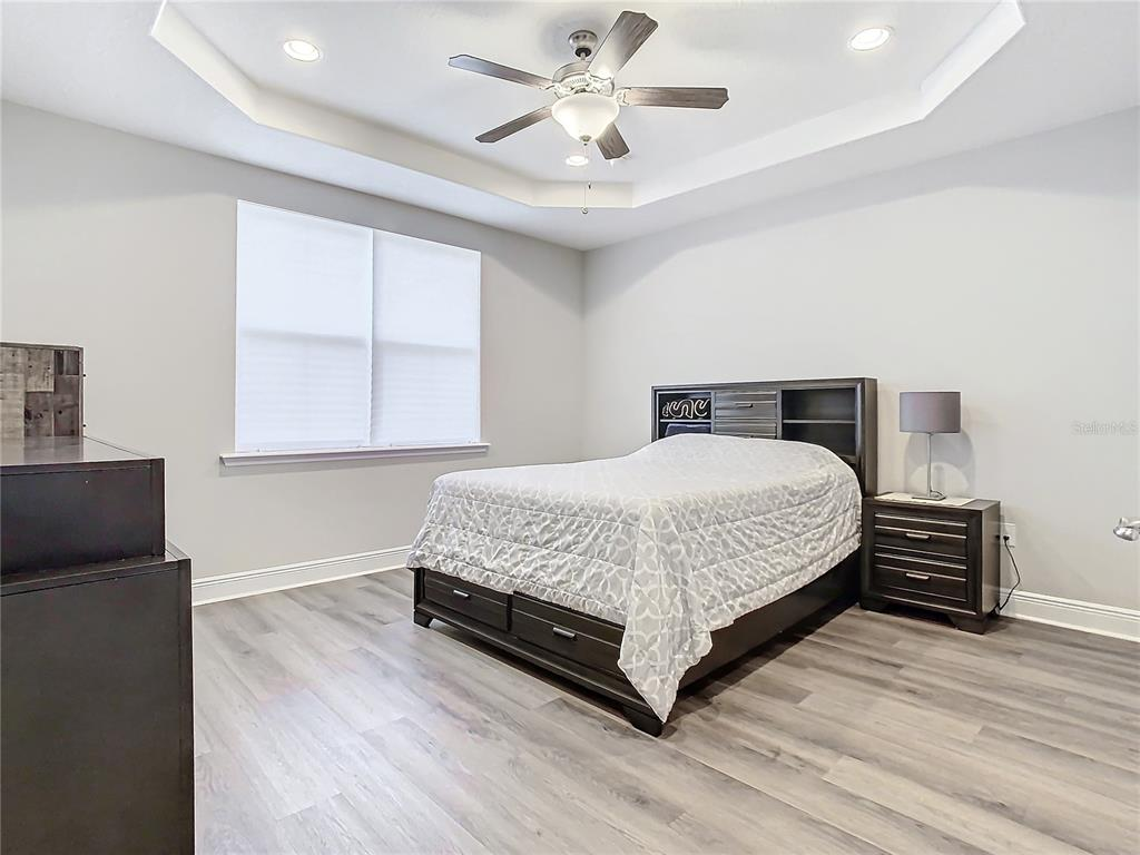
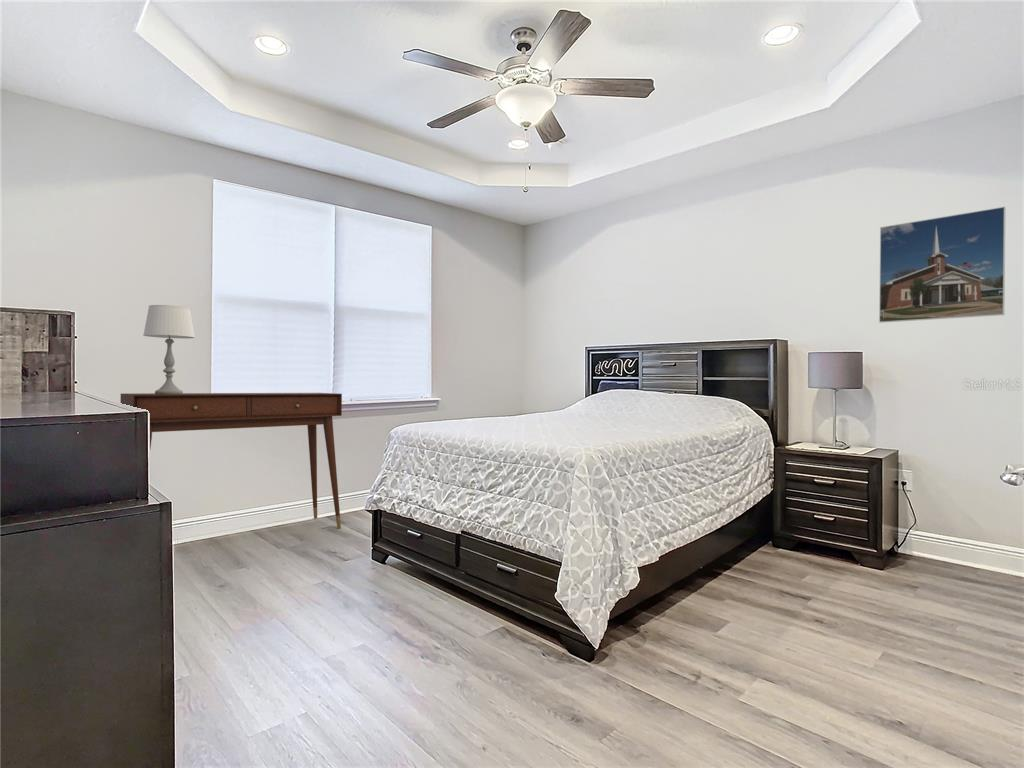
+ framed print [878,206,1006,324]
+ table lamp [142,304,196,394]
+ desk [120,392,343,530]
